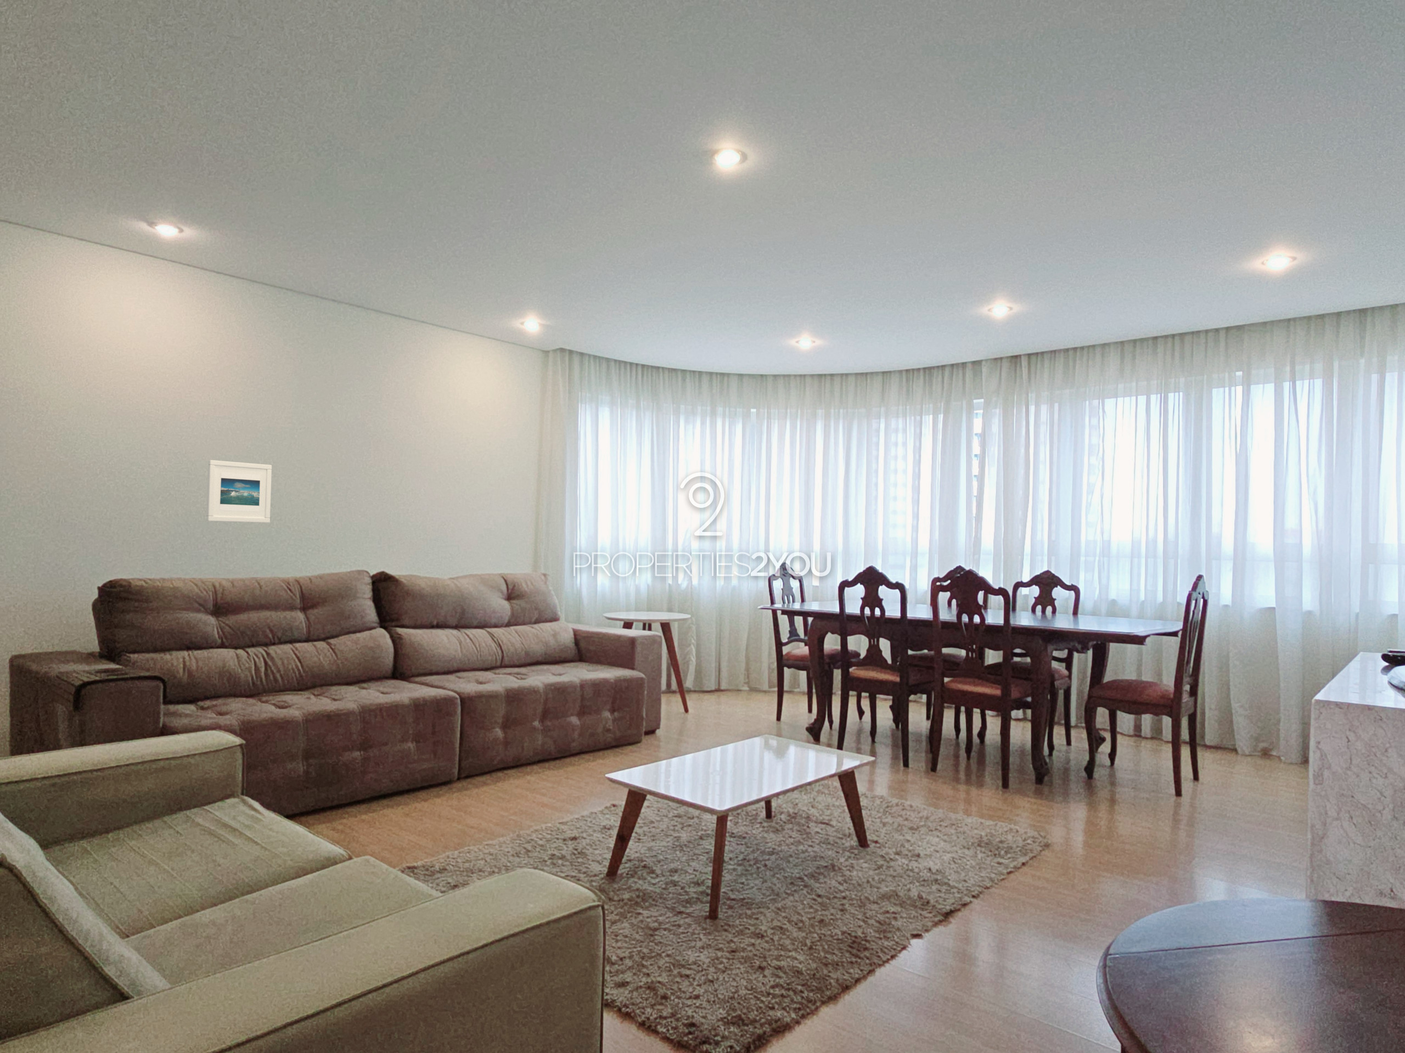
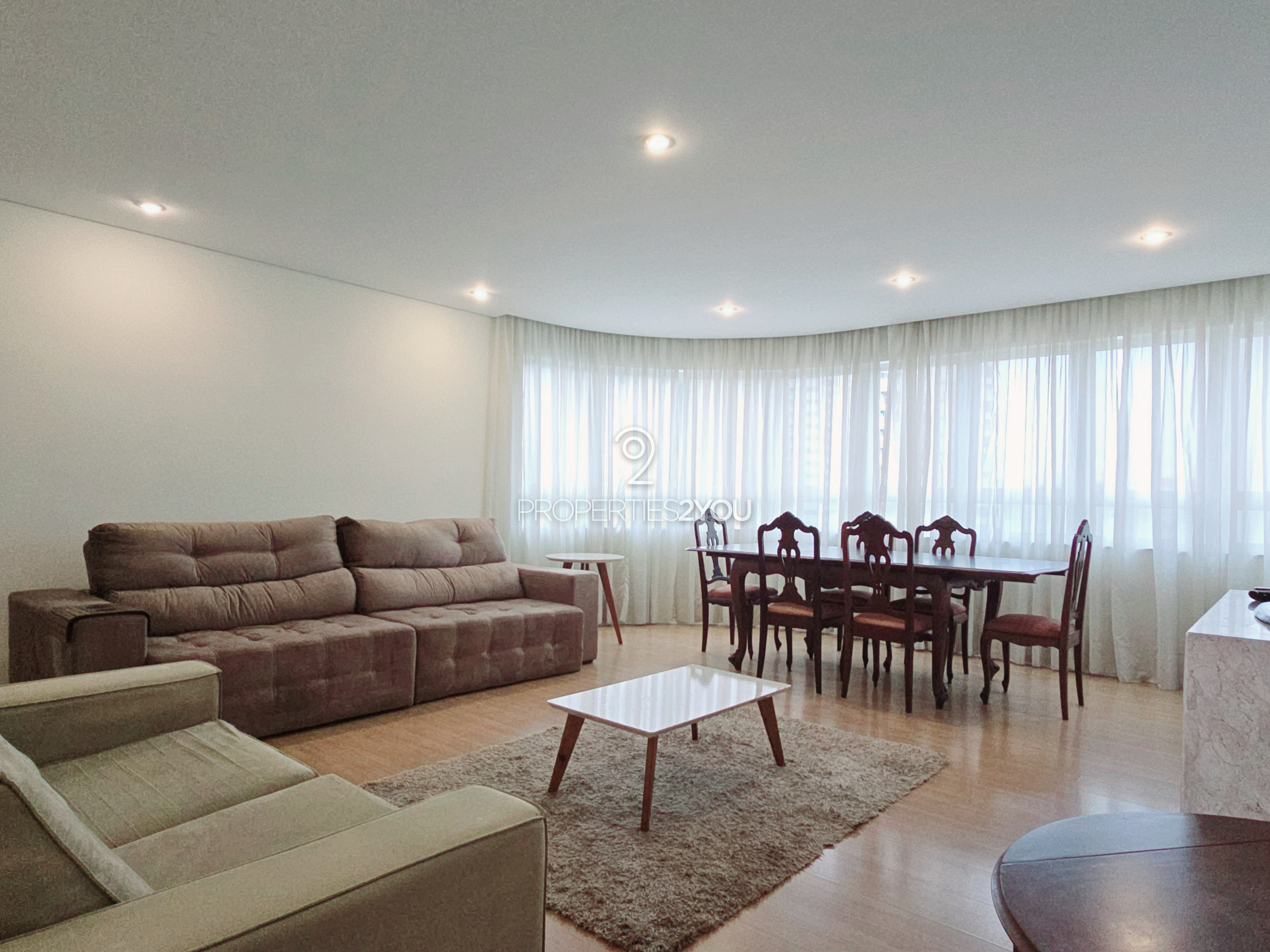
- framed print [206,460,272,523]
